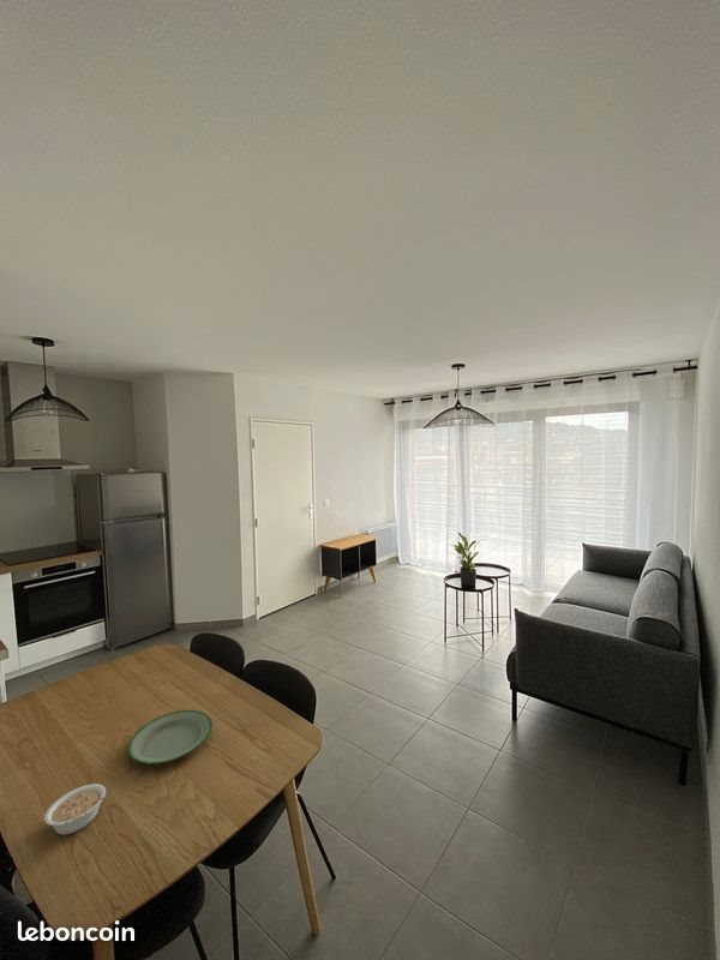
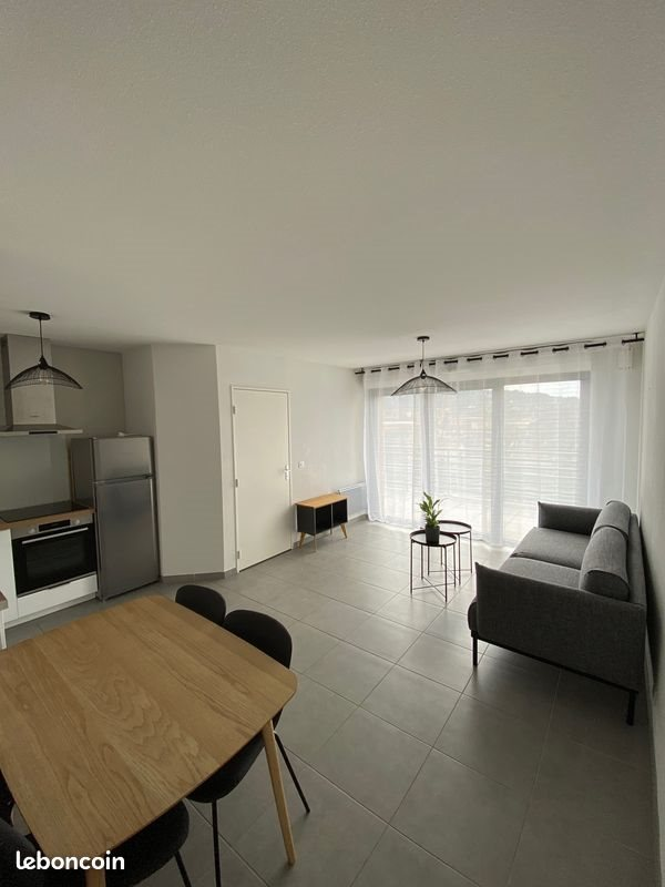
- legume [43,782,115,836]
- plate [126,709,214,766]
